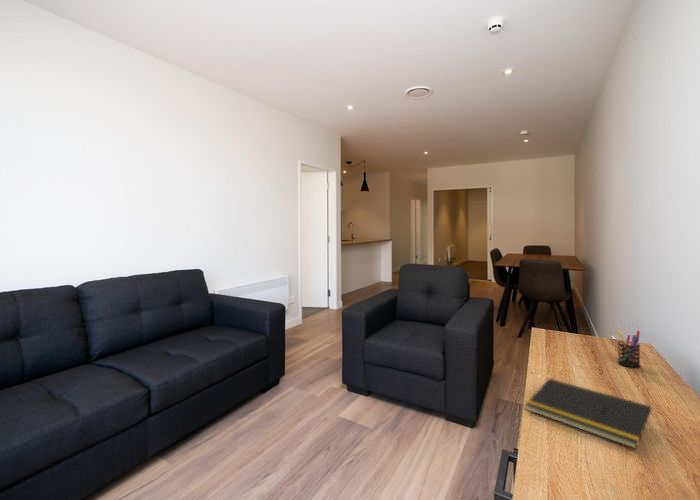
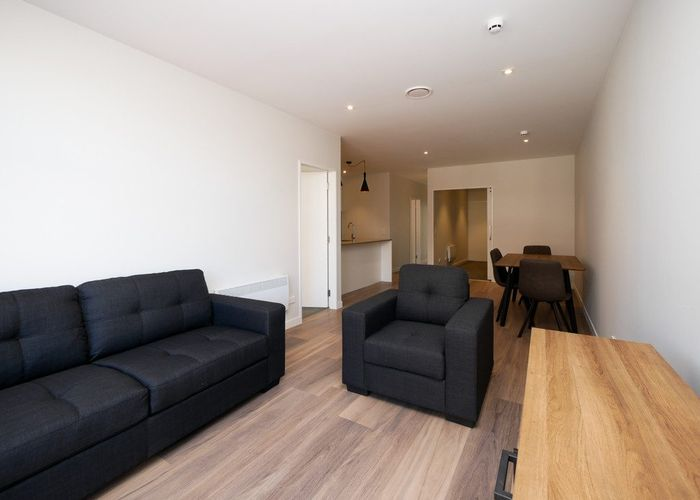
- notepad [524,378,652,450]
- pen holder [616,329,641,368]
